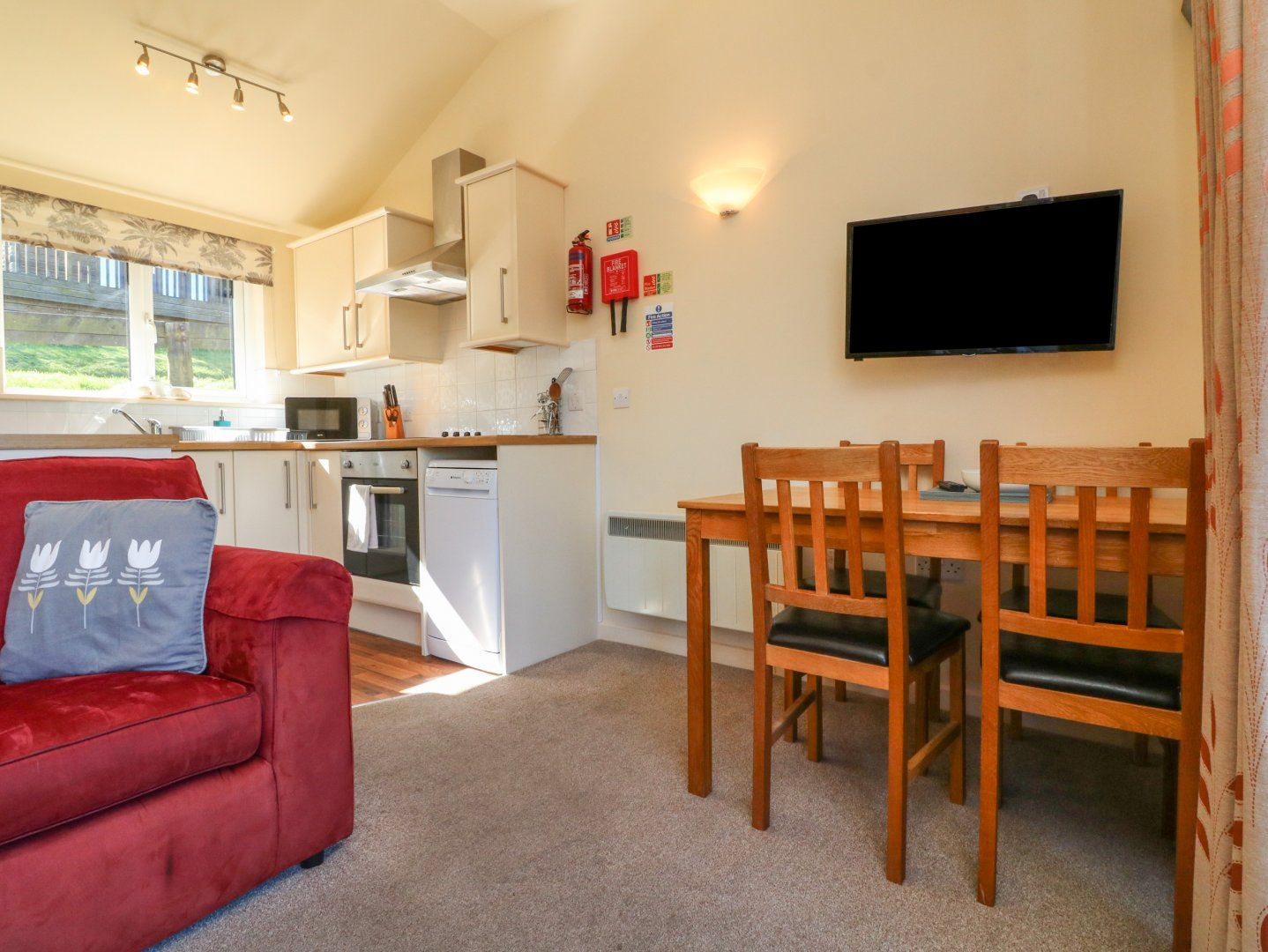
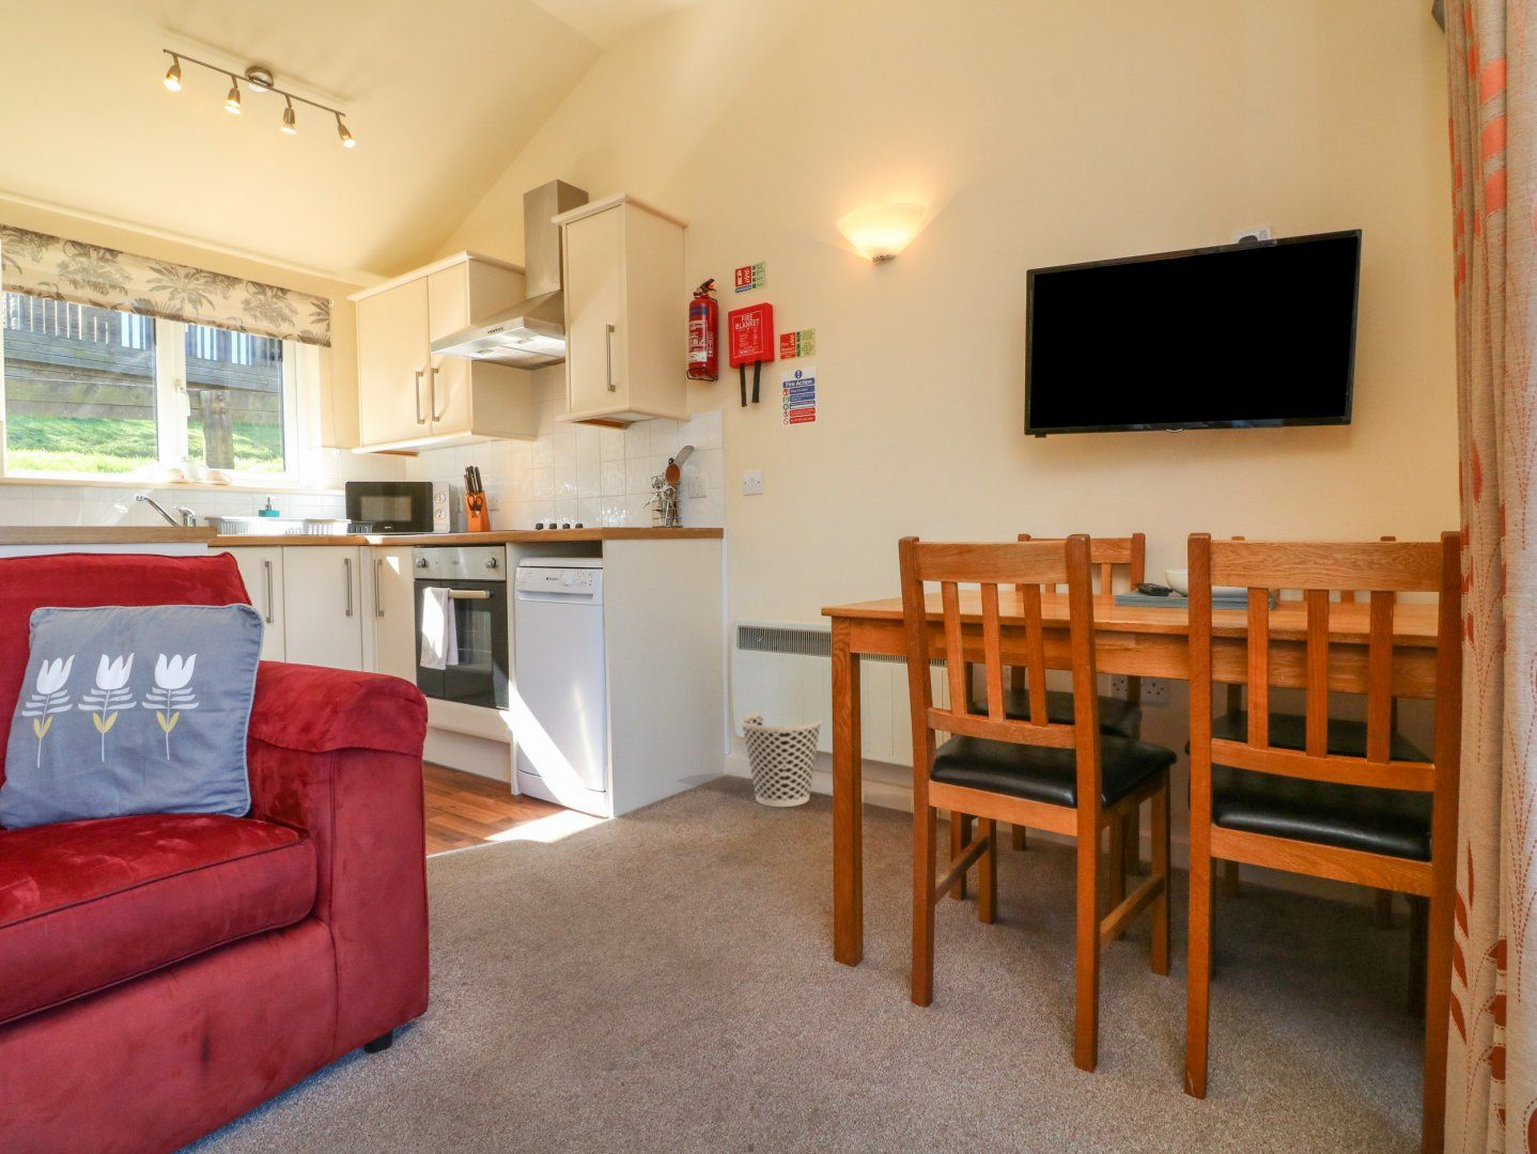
+ wastebasket [738,710,823,807]
